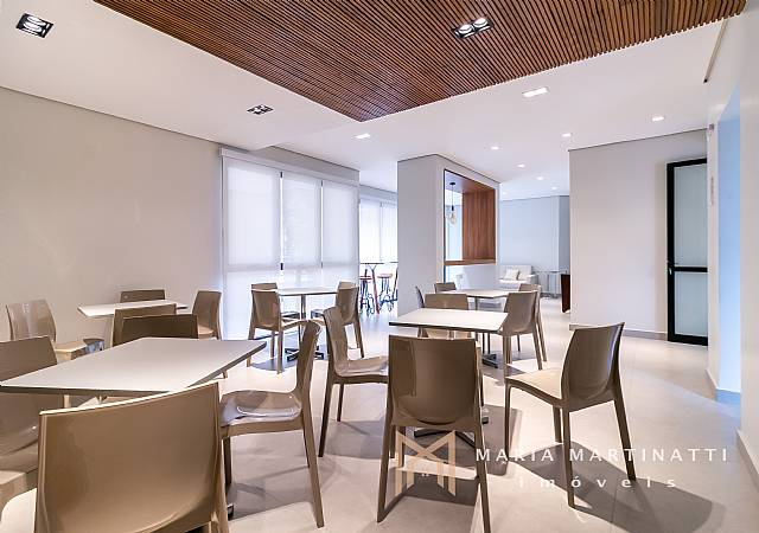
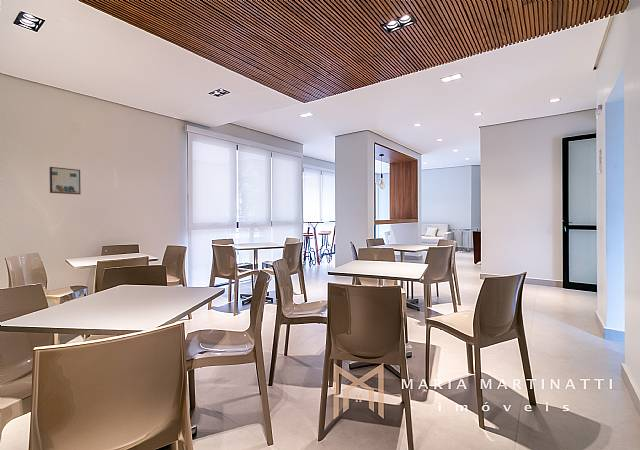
+ wall art [48,166,82,195]
